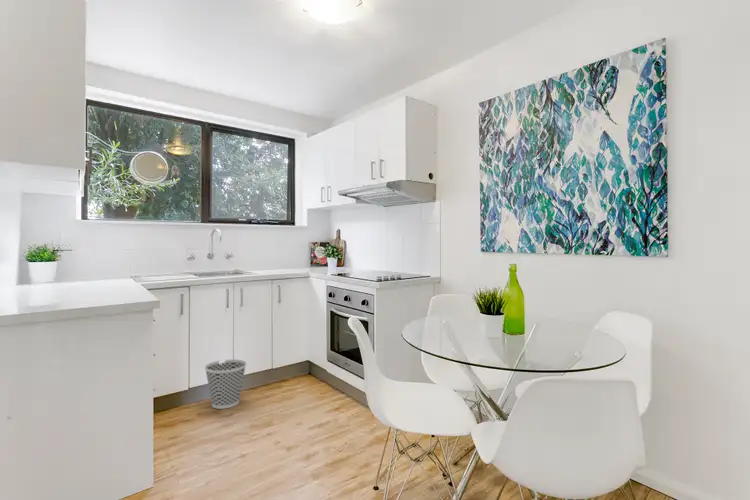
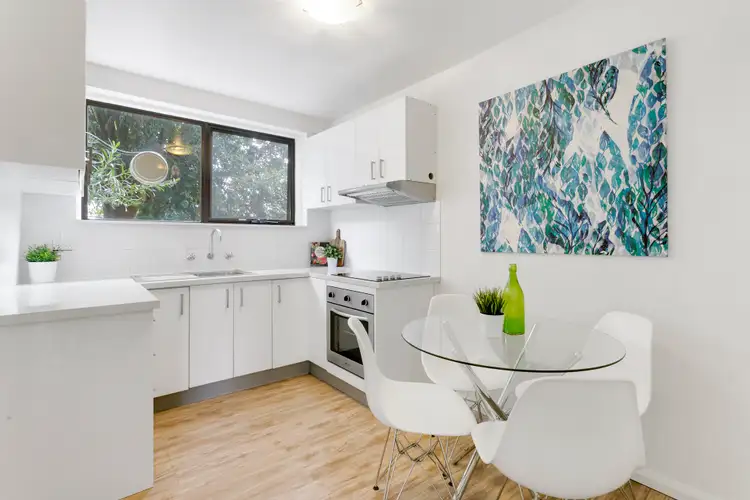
- wastebasket [204,358,248,410]
